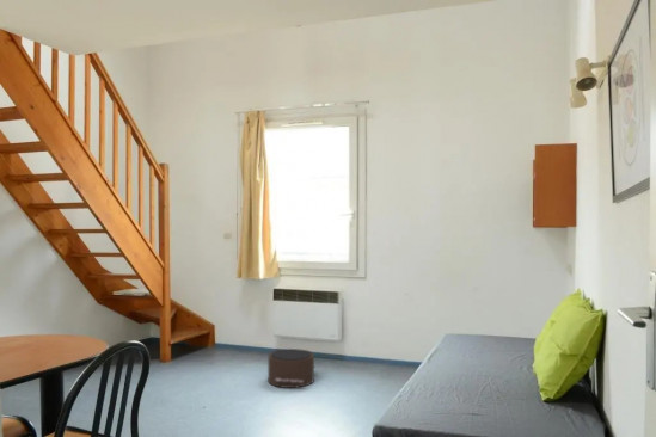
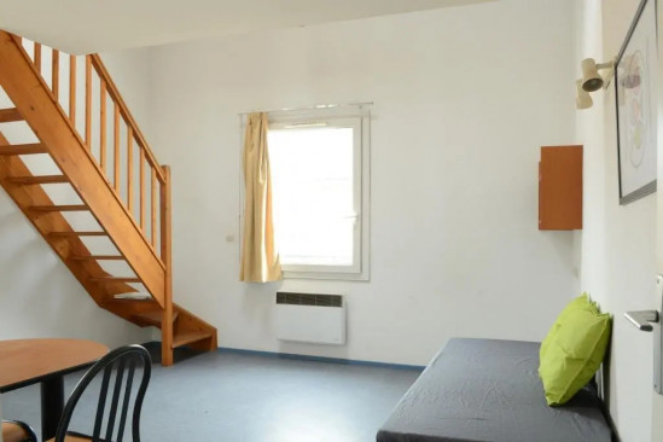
- pouf [266,347,317,389]
